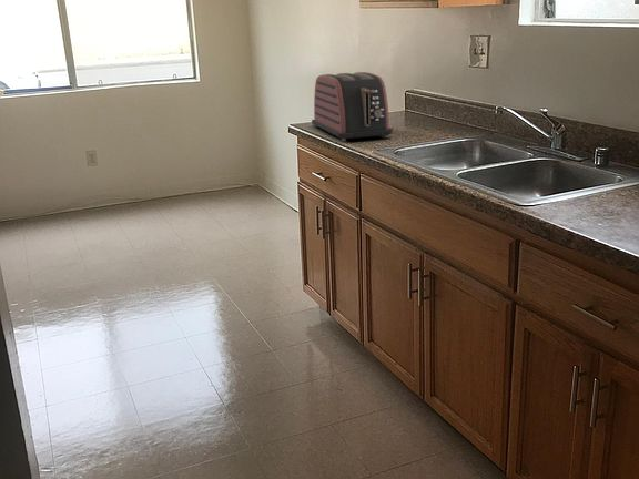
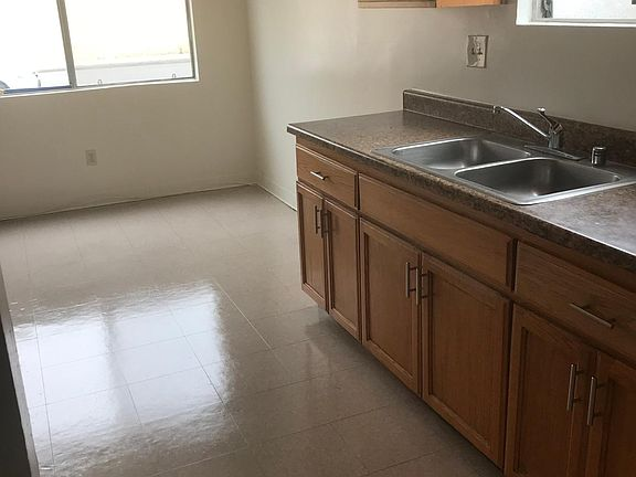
- toaster [311,71,394,142]
